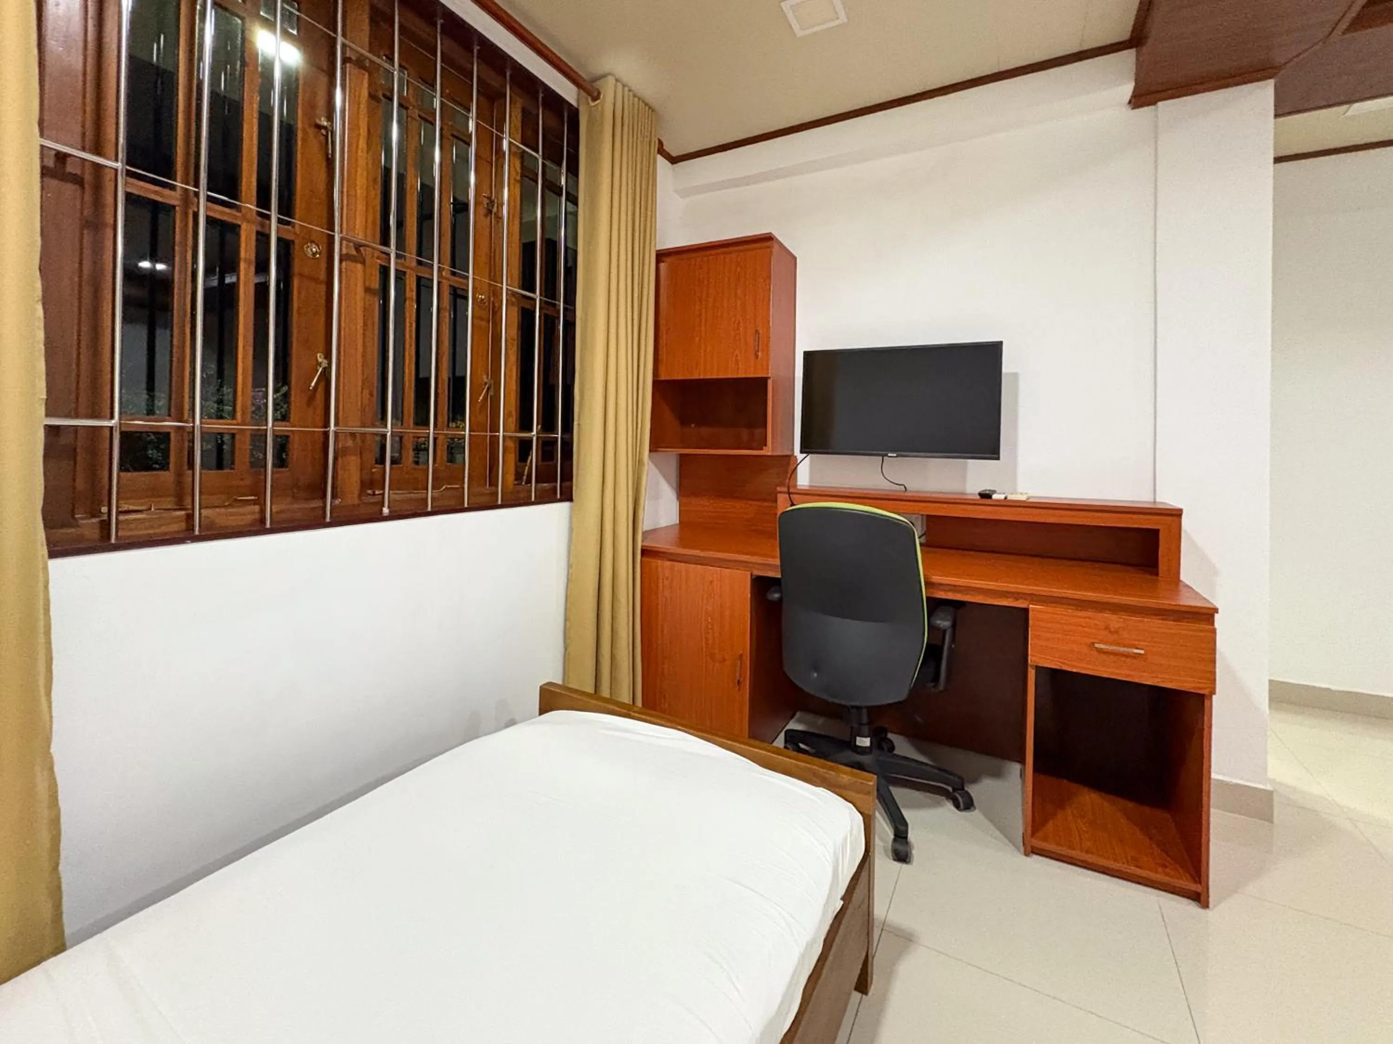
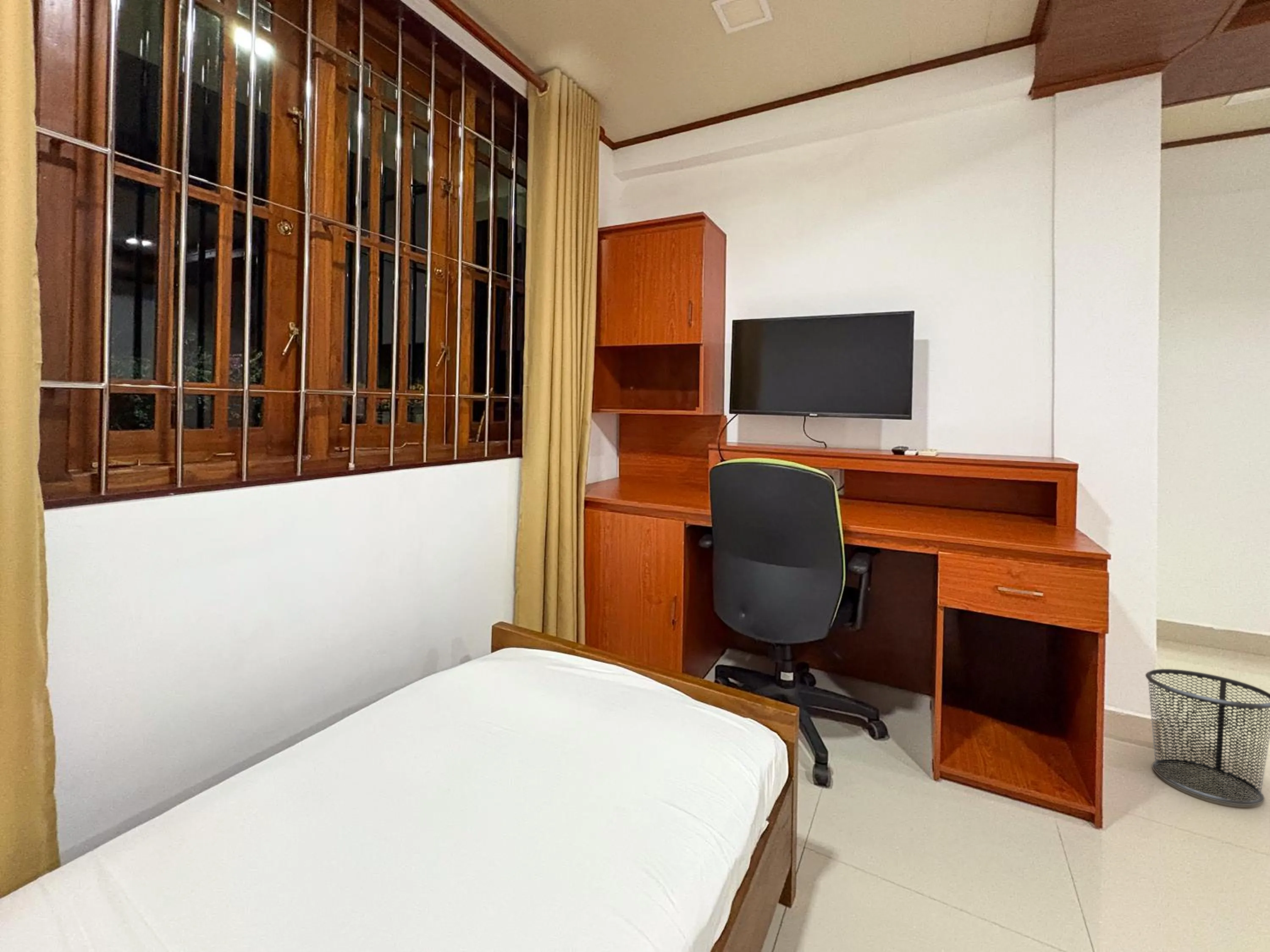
+ waste bin [1145,669,1270,806]
